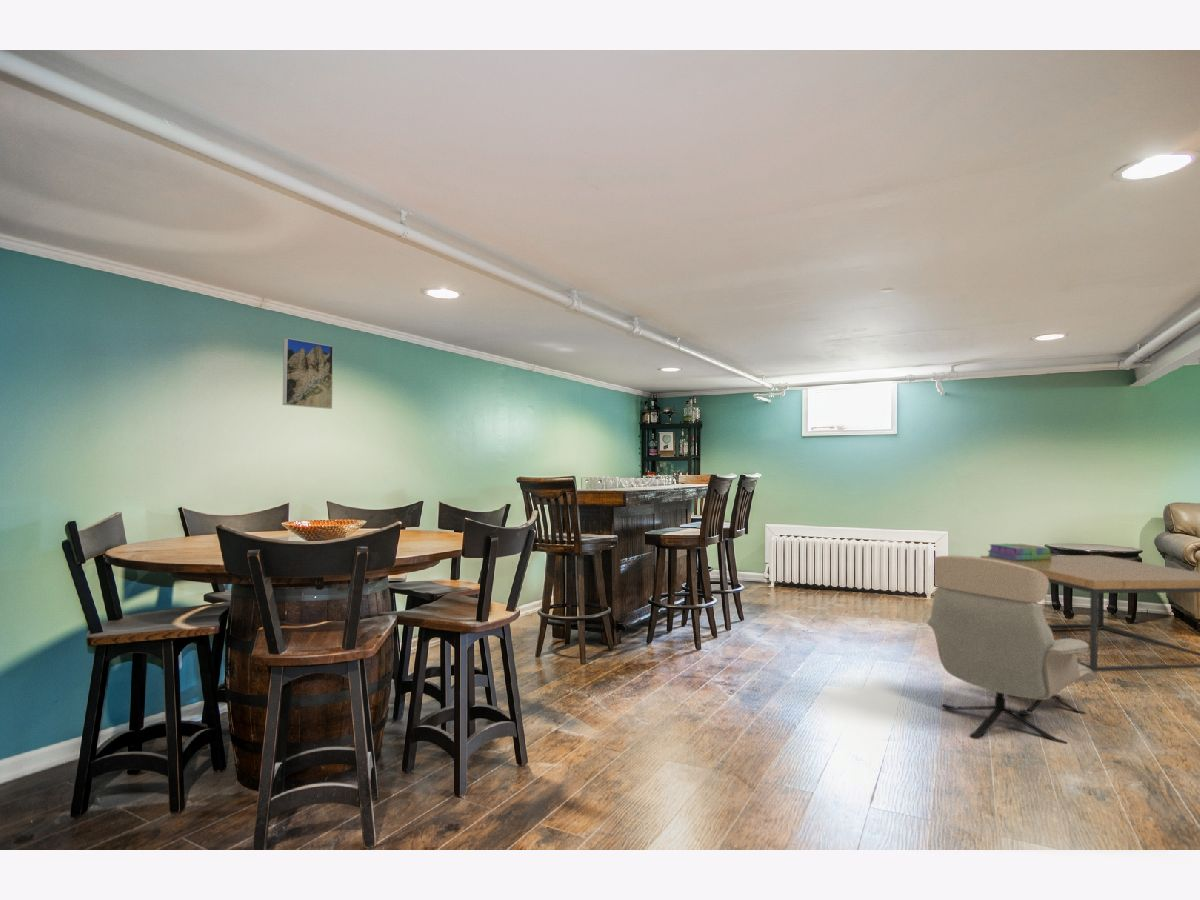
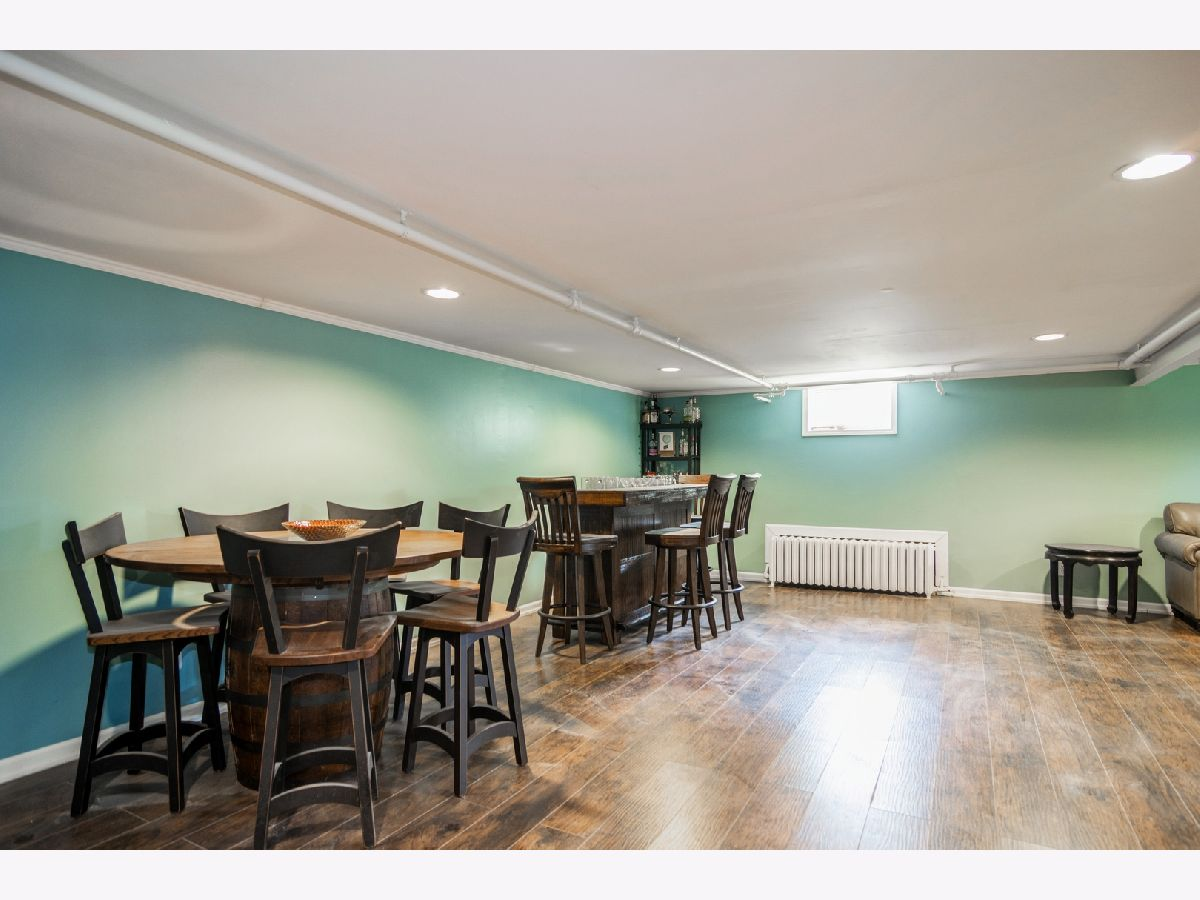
- coffee table [980,554,1200,673]
- armchair [926,555,1097,745]
- stack of books [987,543,1052,560]
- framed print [282,337,334,410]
